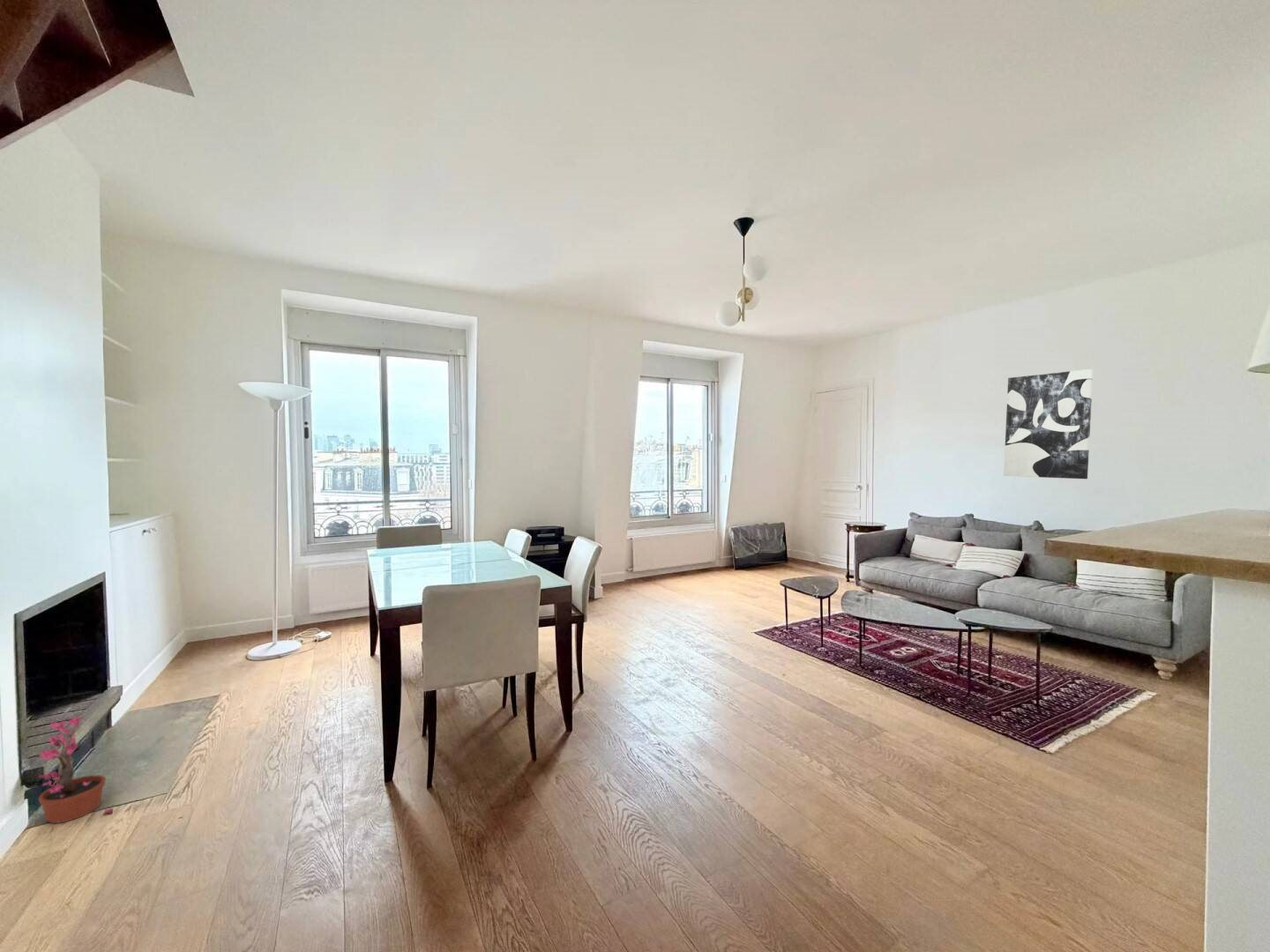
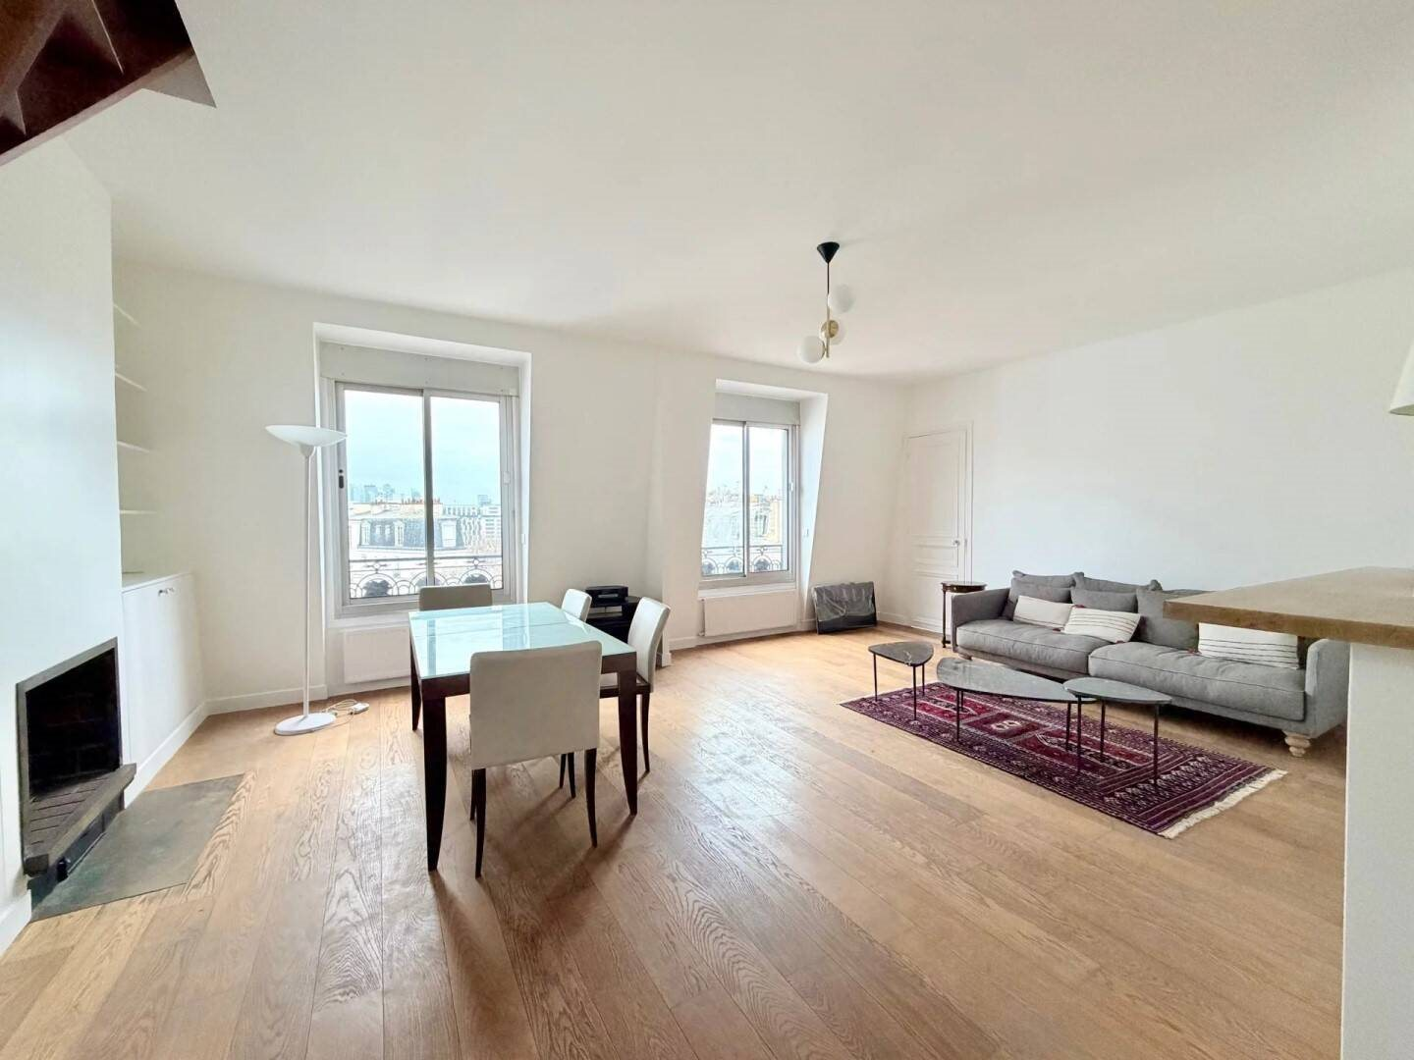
- potted plant [37,716,114,824]
- wall art [1003,368,1094,480]
